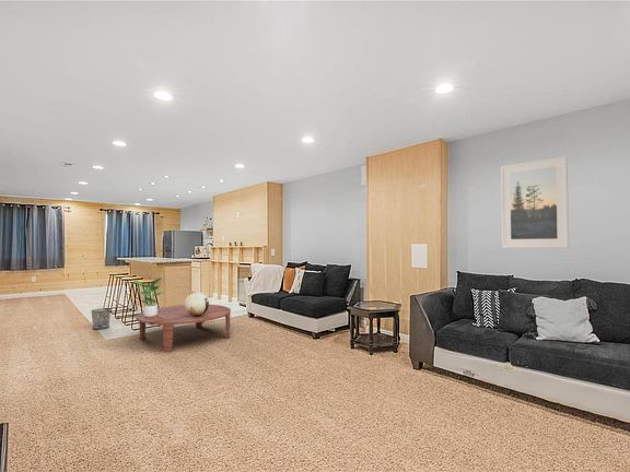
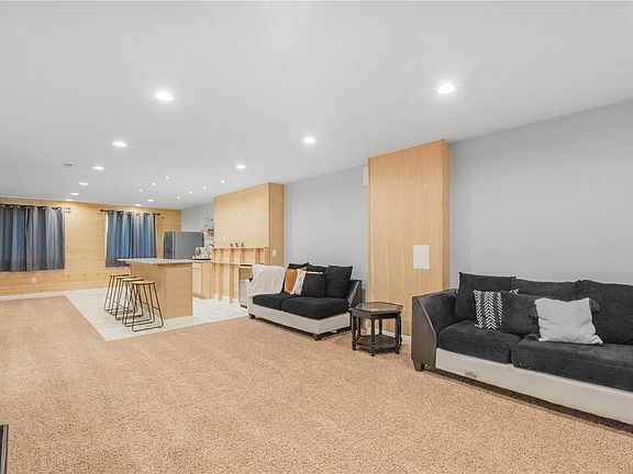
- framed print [500,155,570,249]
- potted plant [132,276,164,317]
- waste bin [91,307,113,331]
- decorative sphere [184,292,210,316]
- coffee table [135,304,232,353]
